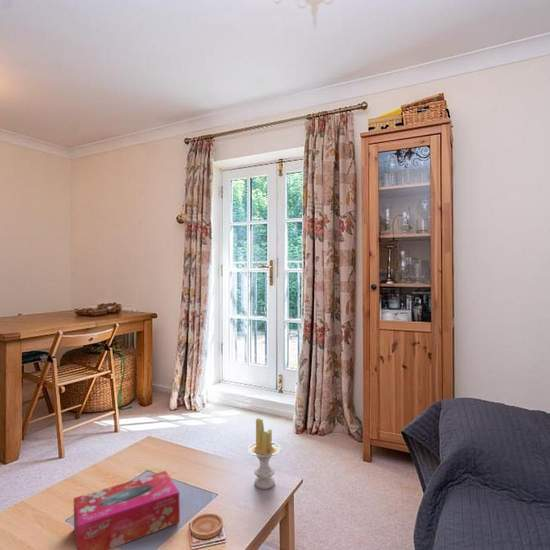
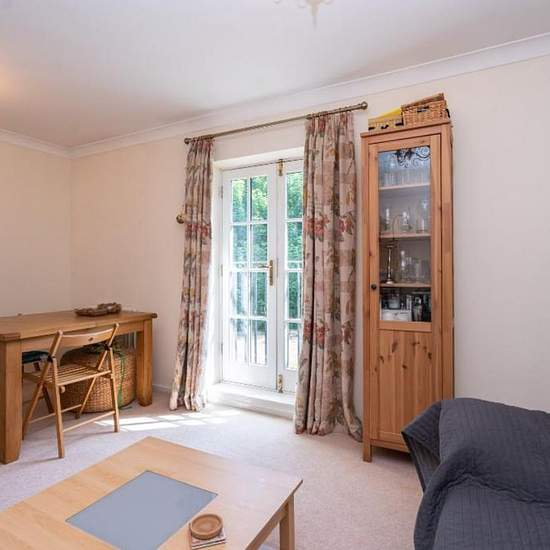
- tissue box [73,470,181,550]
- candle [247,417,281,490]
